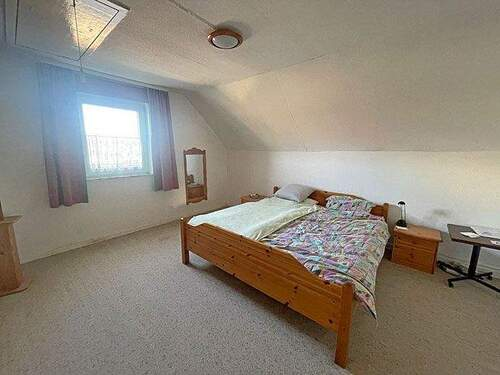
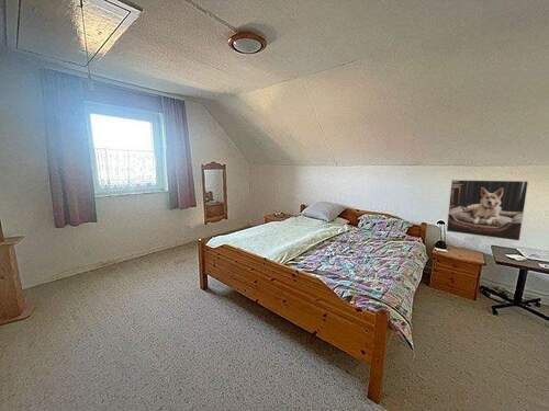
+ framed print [446,179,529,242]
